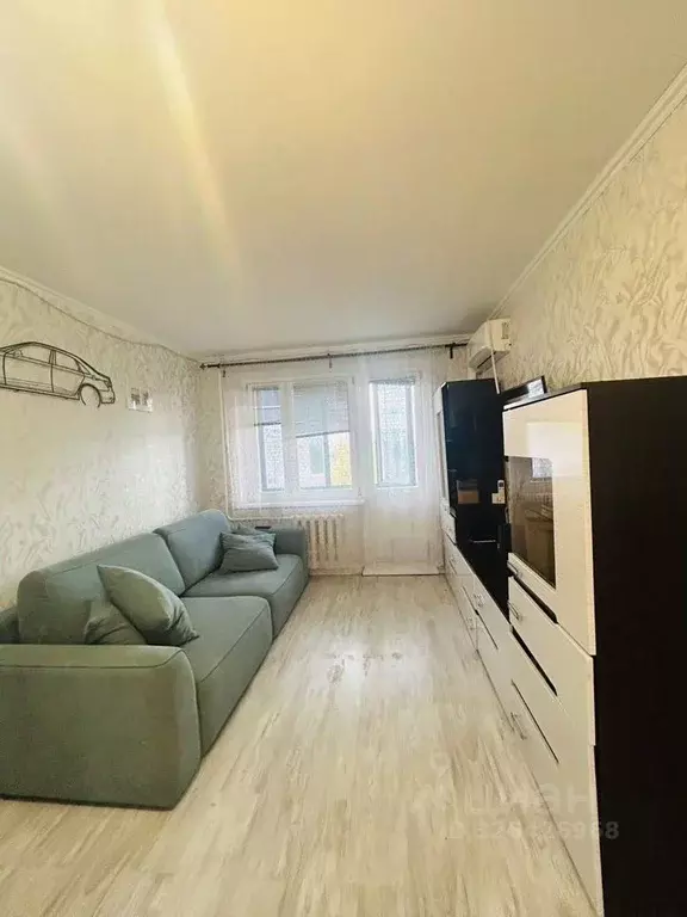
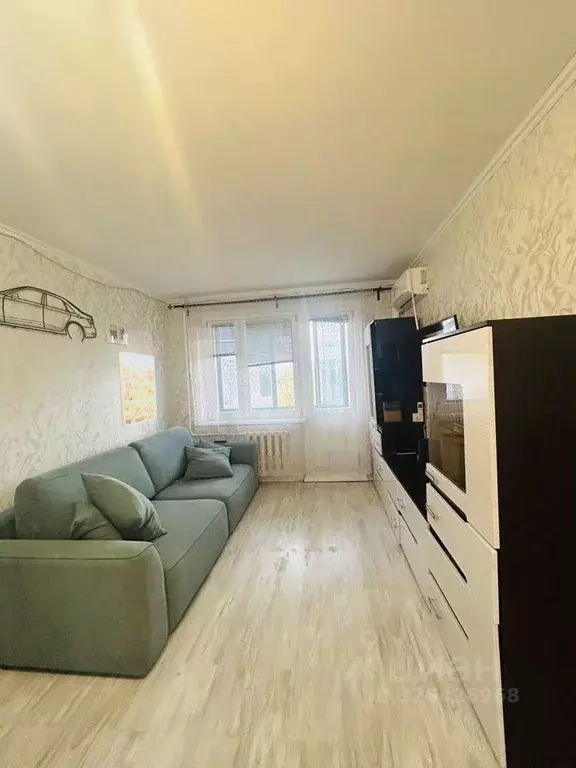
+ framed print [118,351,158,427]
